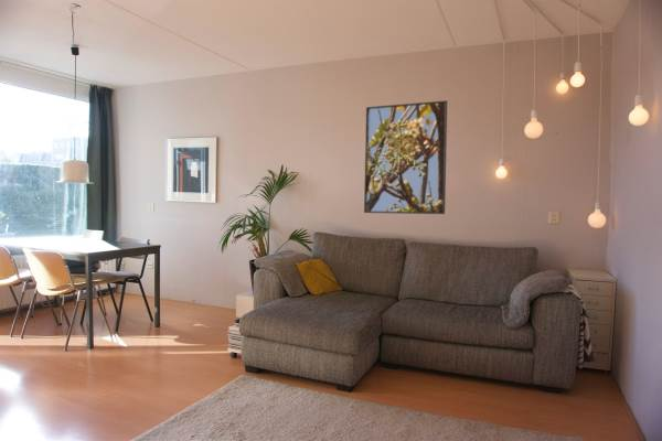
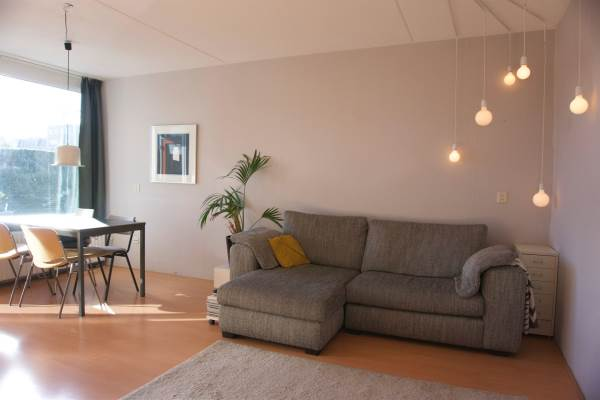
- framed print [363,99,448,215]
